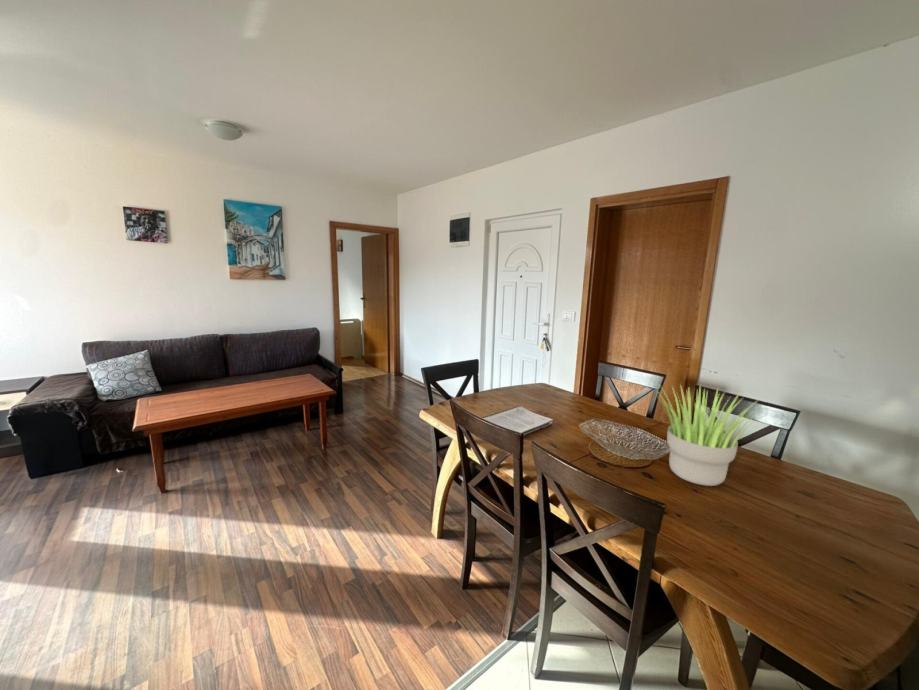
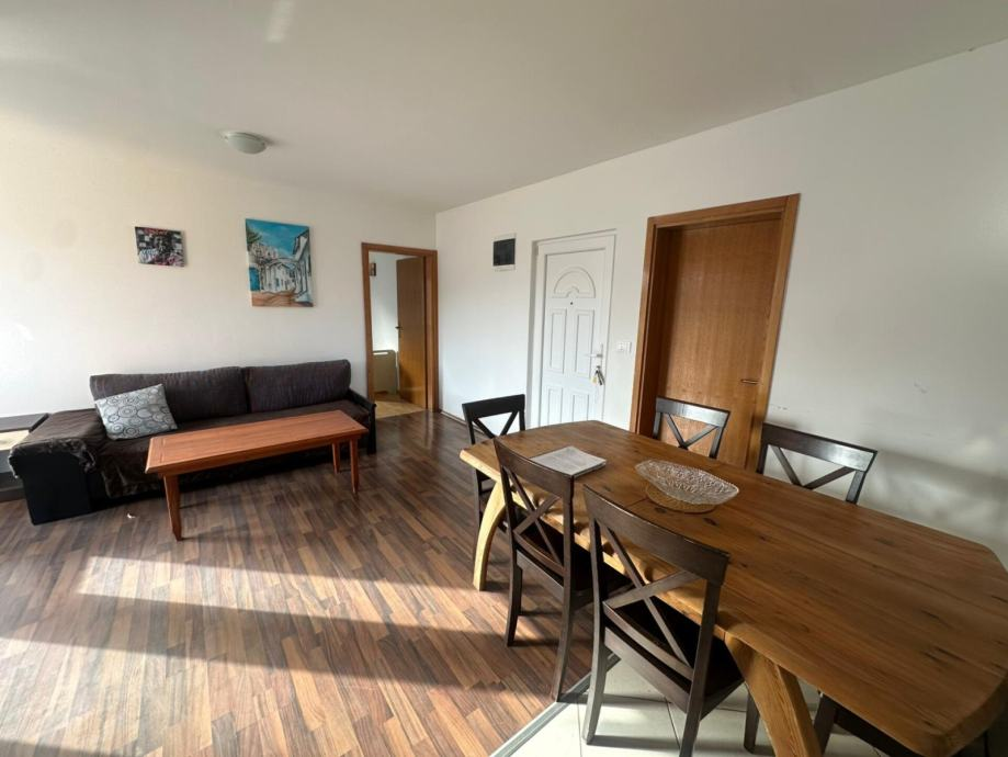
- potted plant [653,383,768,487]
